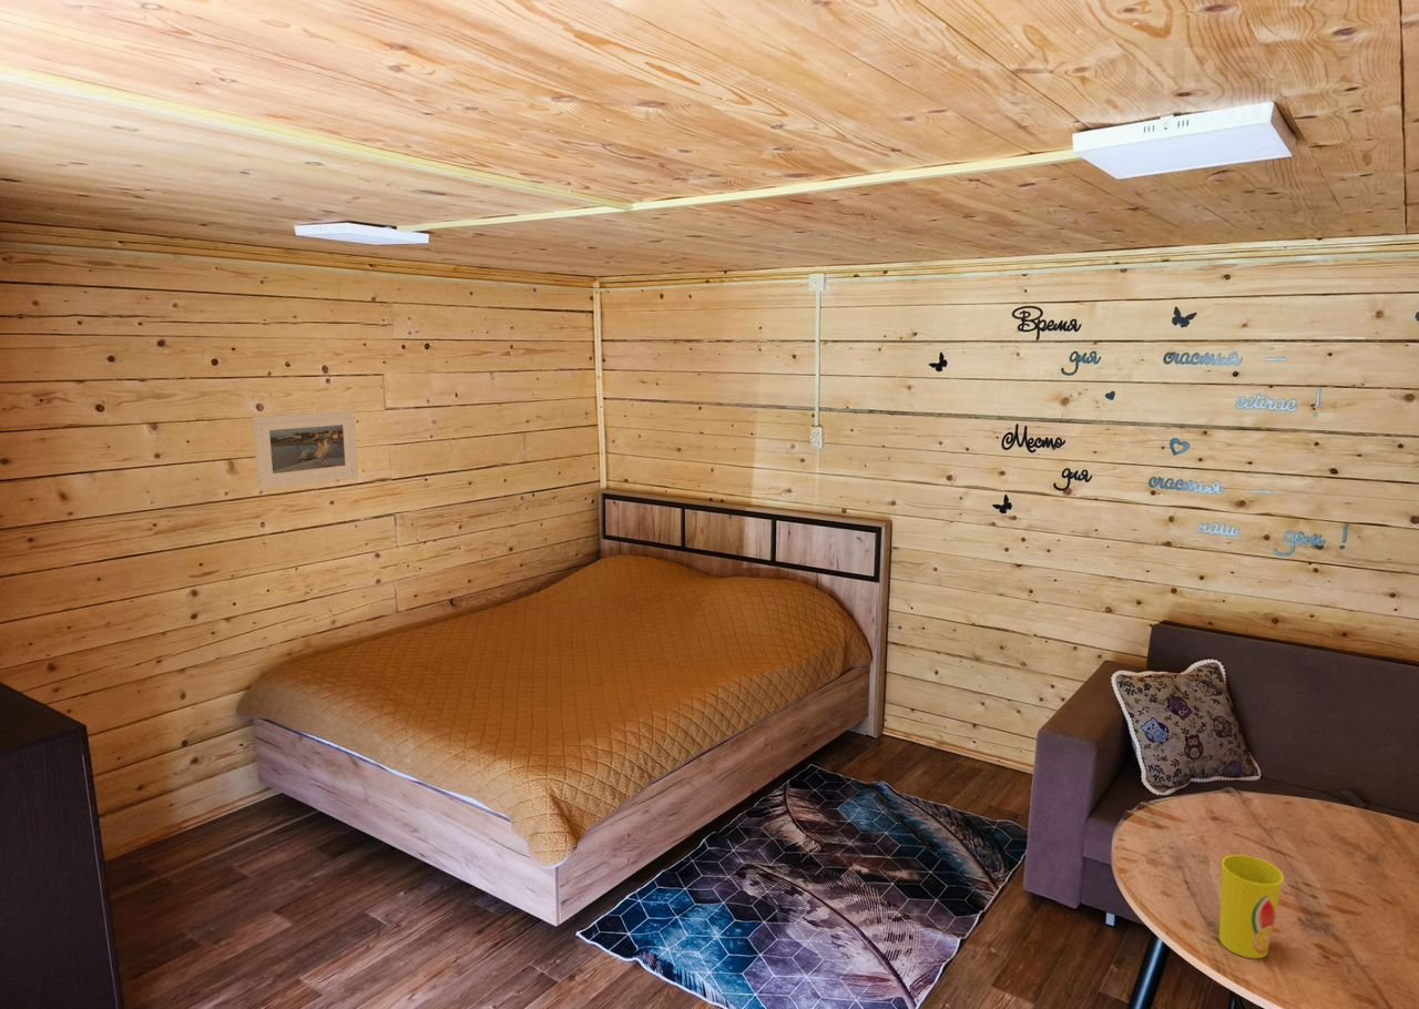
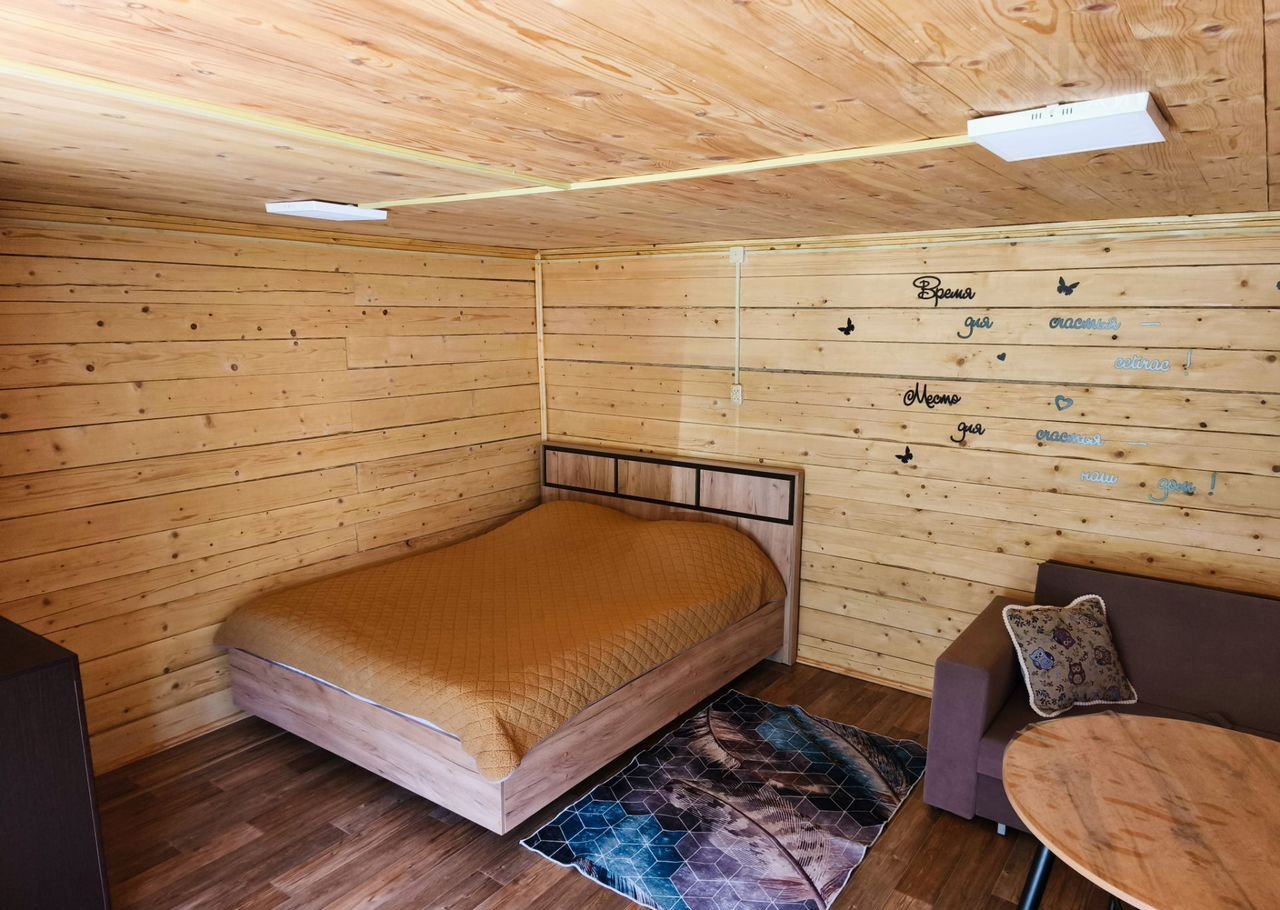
- cup [1218,854,1285,959]
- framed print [252,410,359,490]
